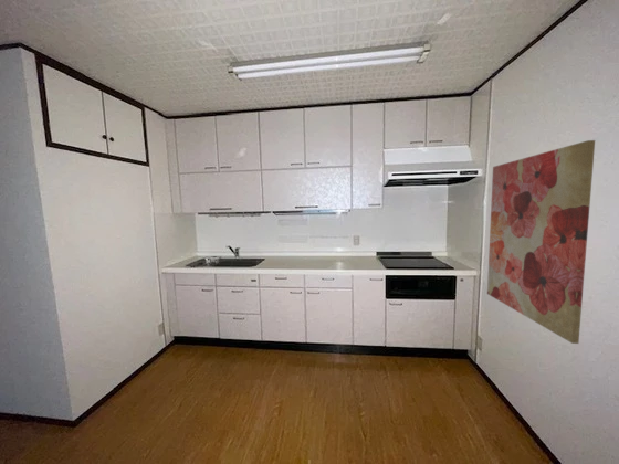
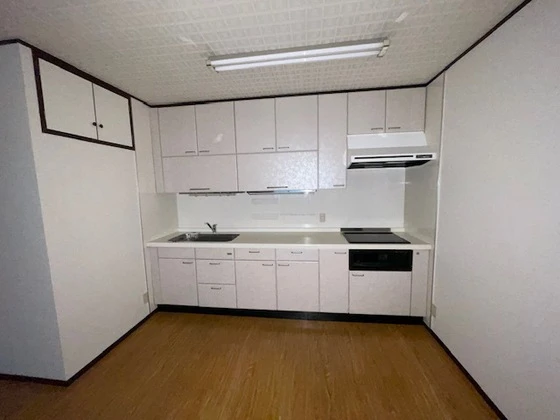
- wall art [486,139,596,345]
